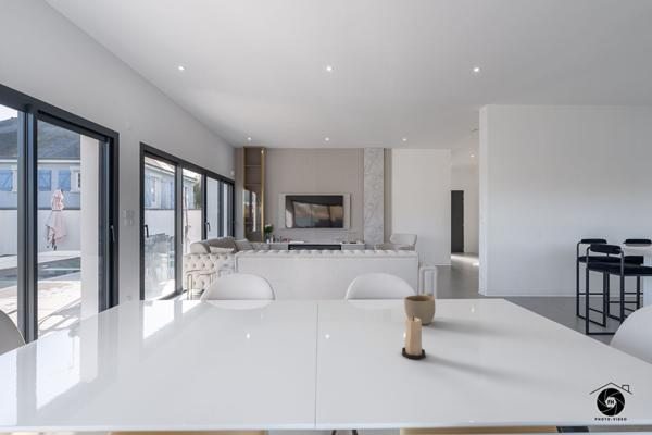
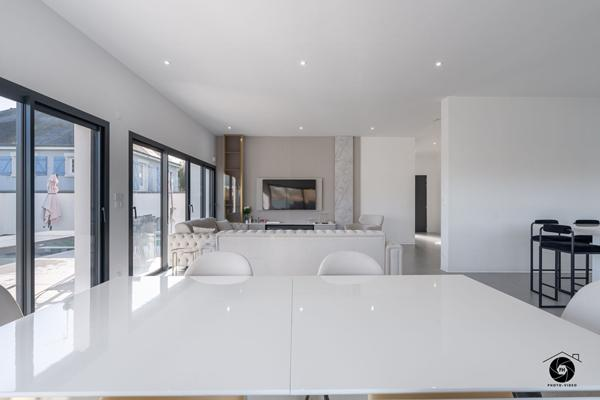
- candle [401,315,426,361]
- cup [403,291,437,325]
